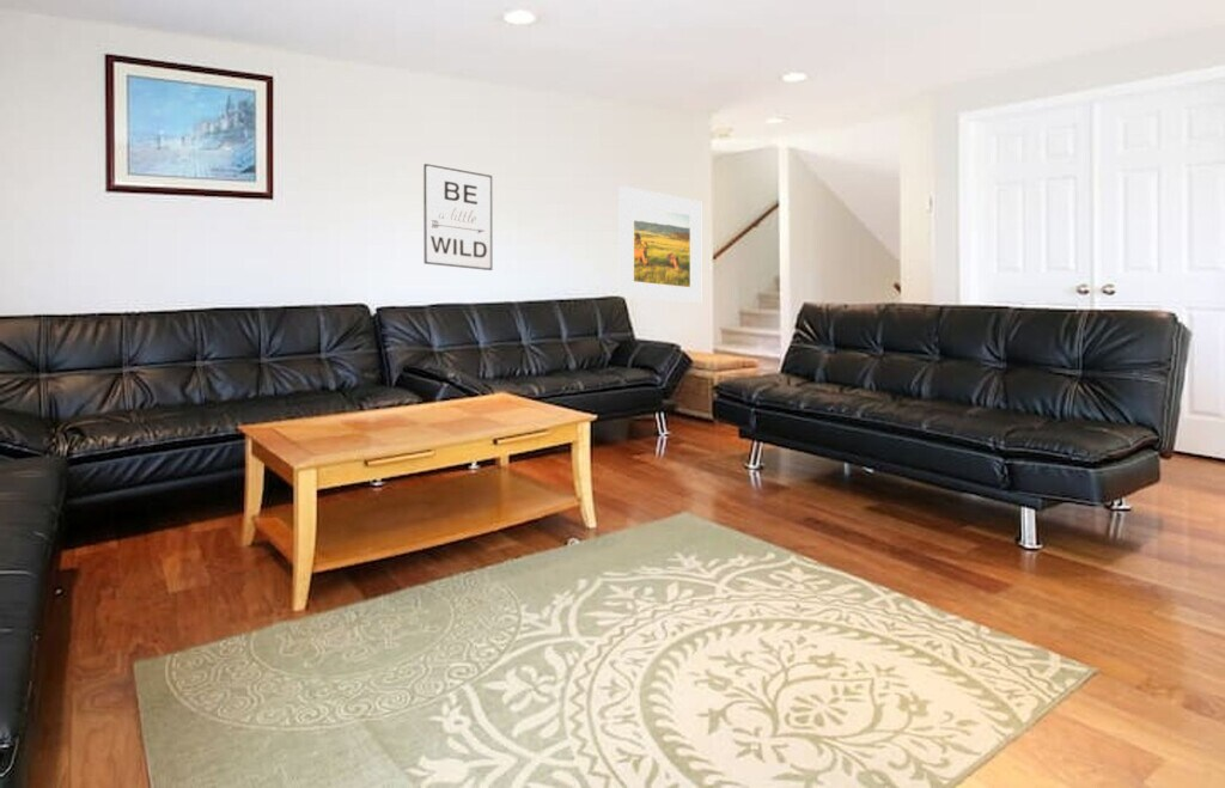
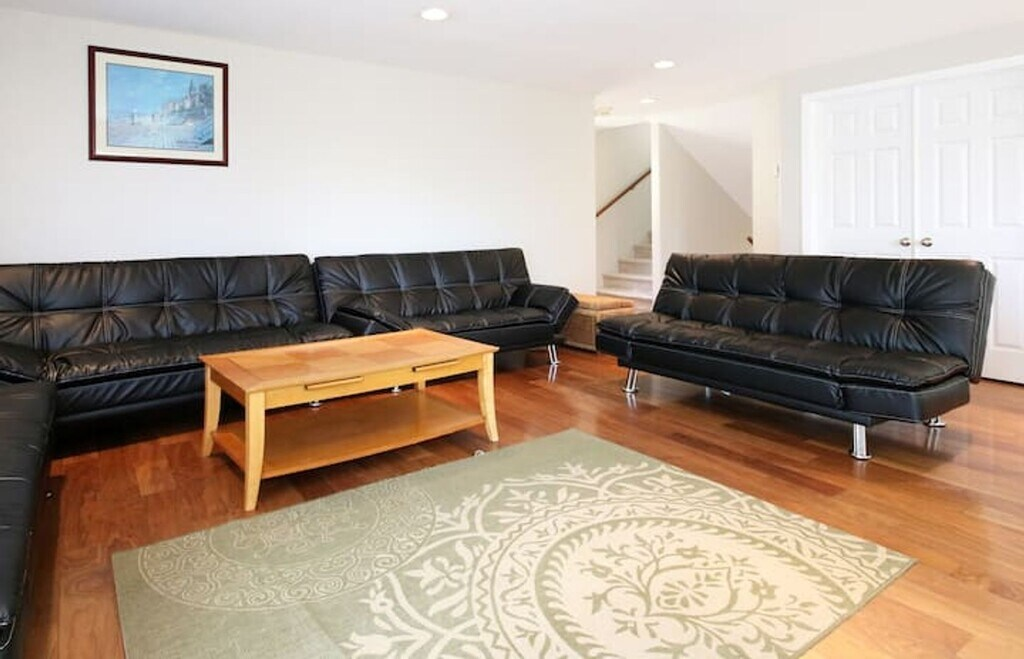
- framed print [618,185,702,305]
- wall art [422,163,493,271]
